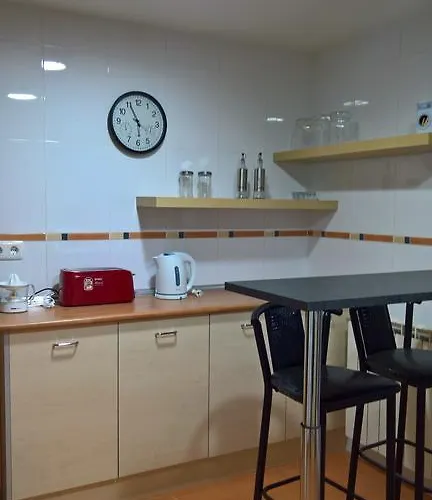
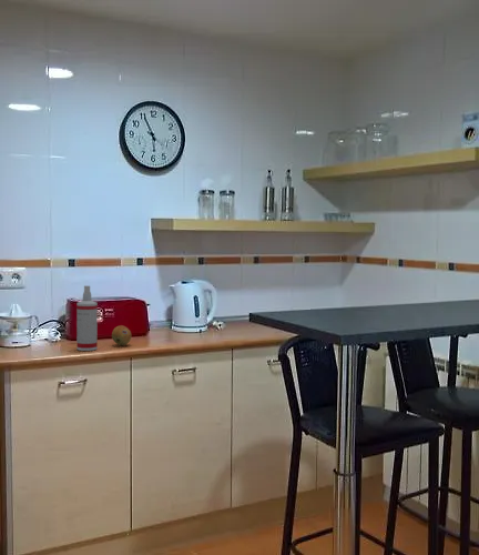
+ spray bottle [75,284,99,352]
+ fruit [111,324,132,346]
